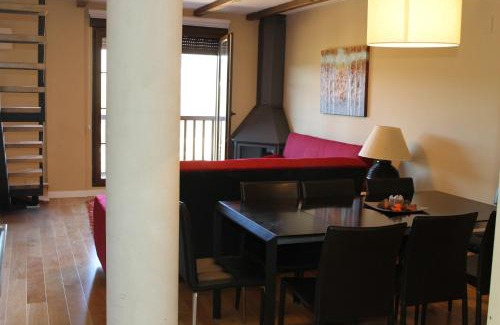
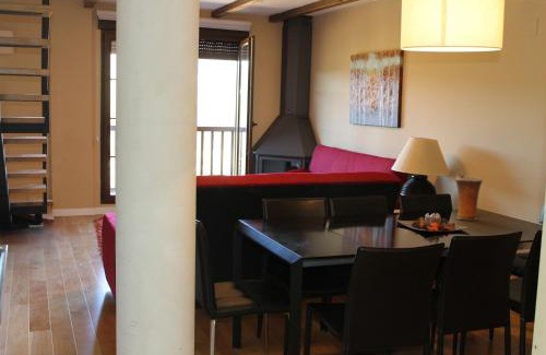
+ vase [454,170,484,221]
